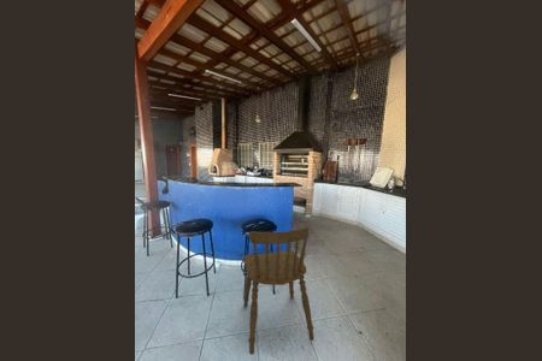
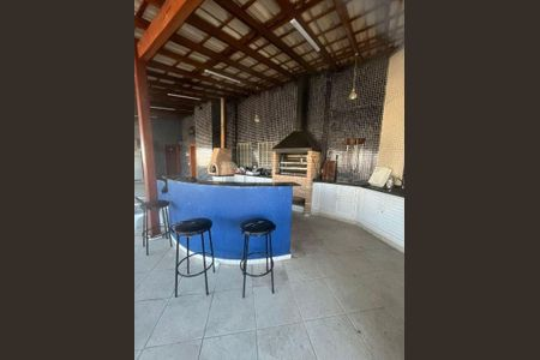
- dining chair [242,225,316,356]
